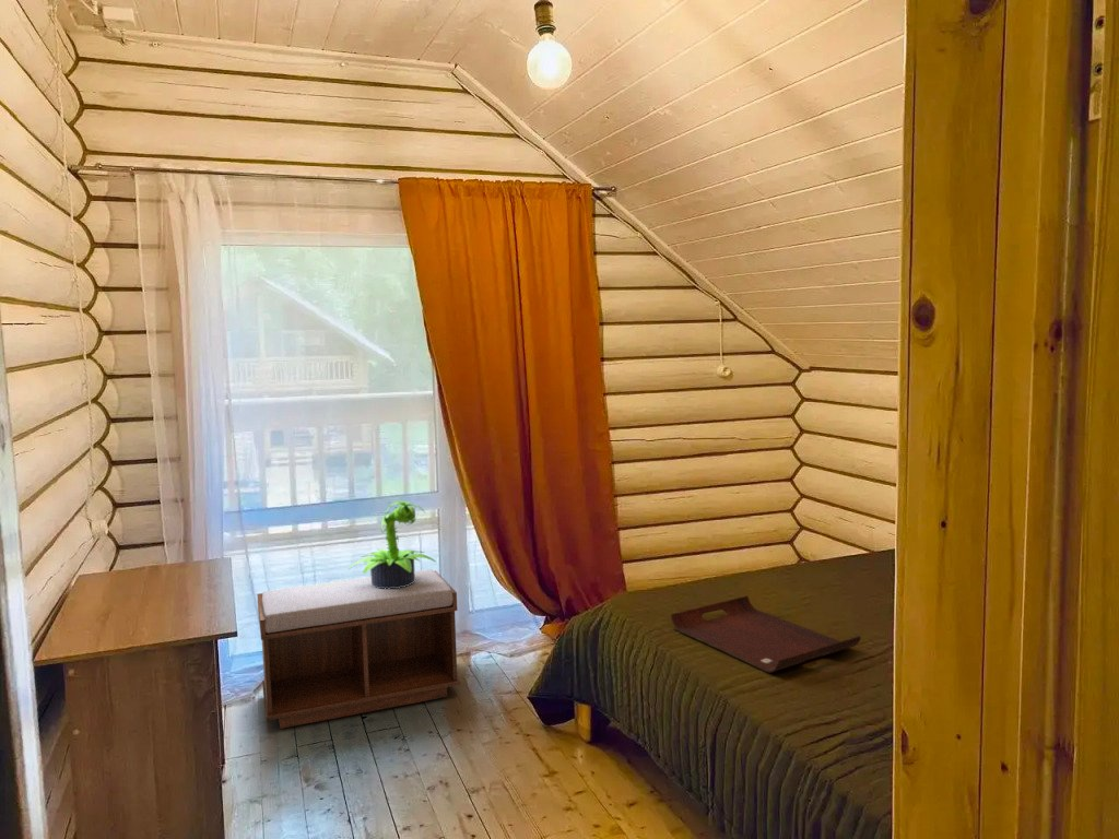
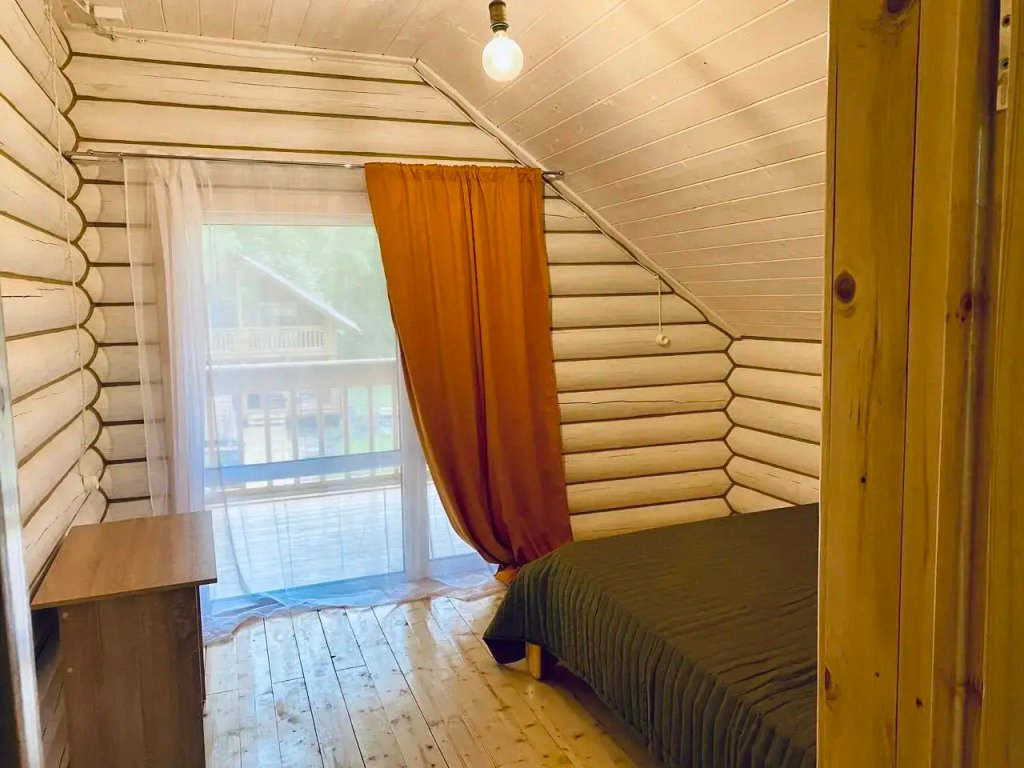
- serving tray [670,595,862,674]
- potted plant [348,499,437,589]
- bench [256,568,461,730]
